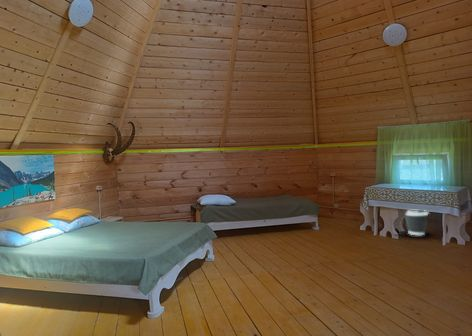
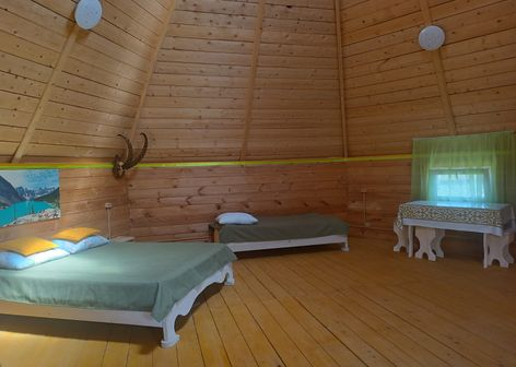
- wastebasket [404,209,430,236]
